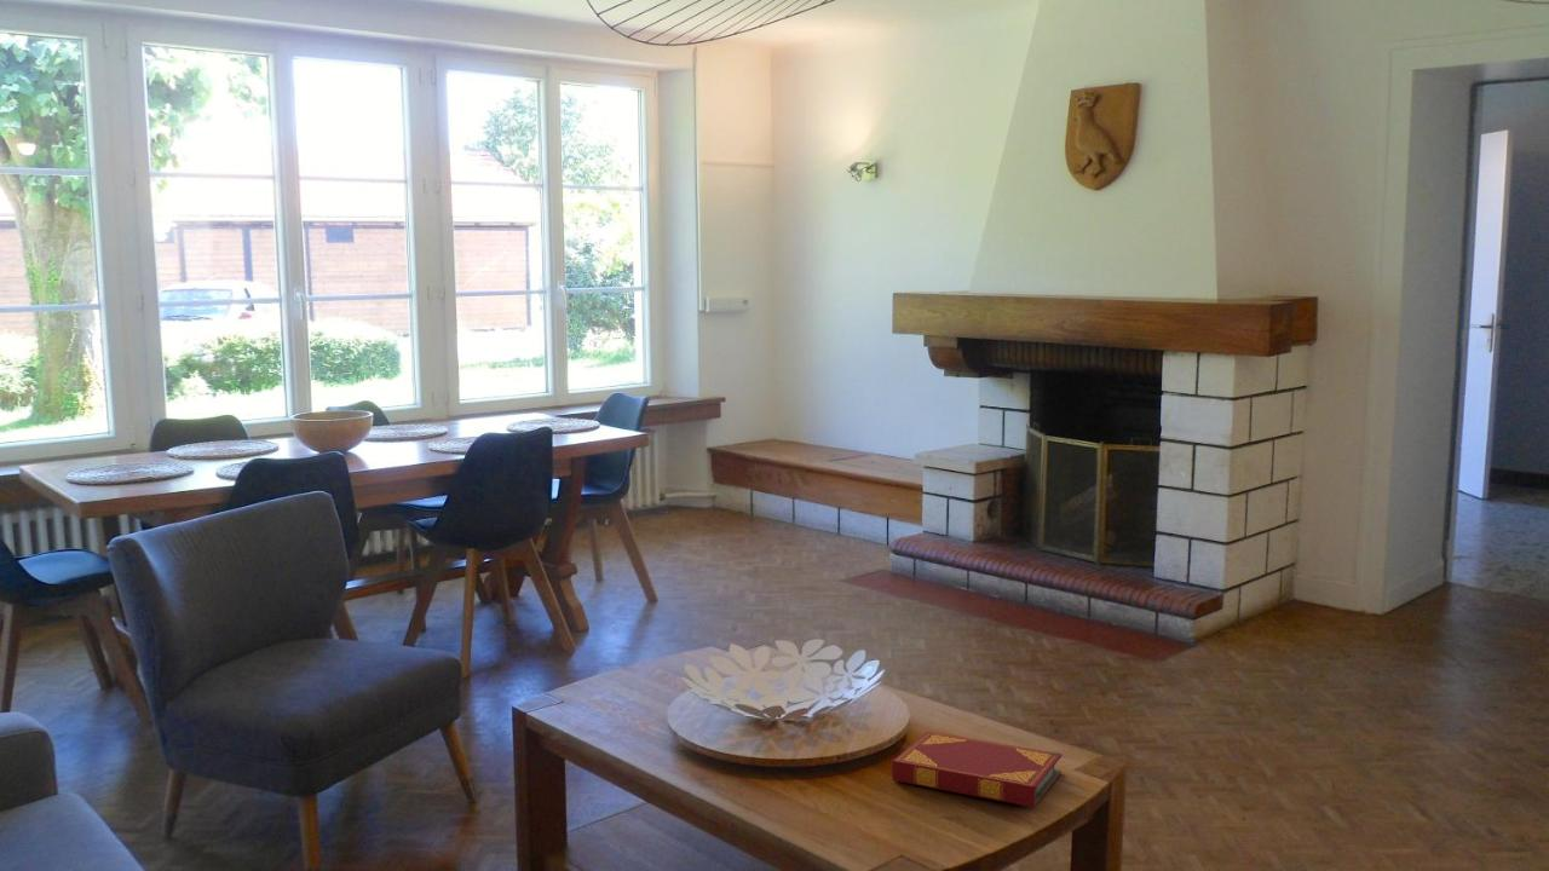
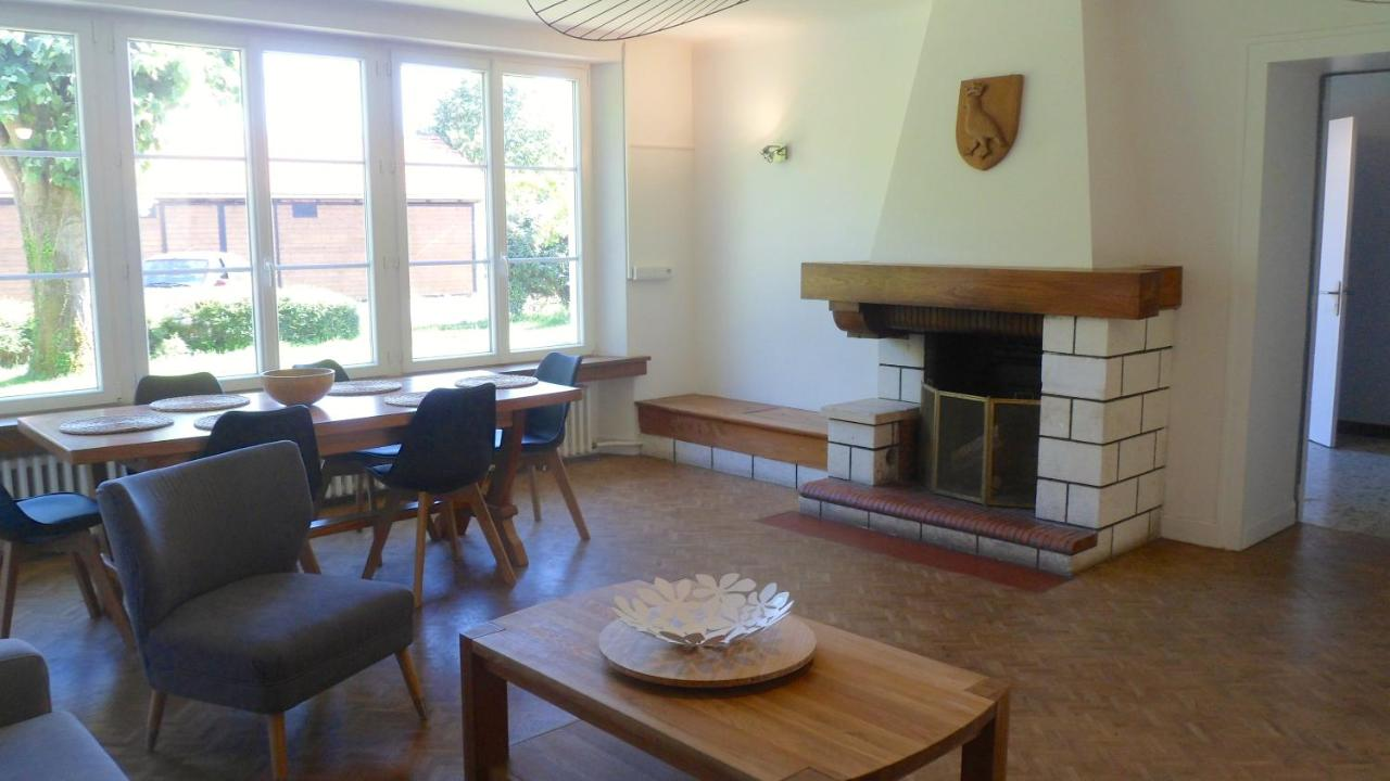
- hardback book [891,731,1064,808]
